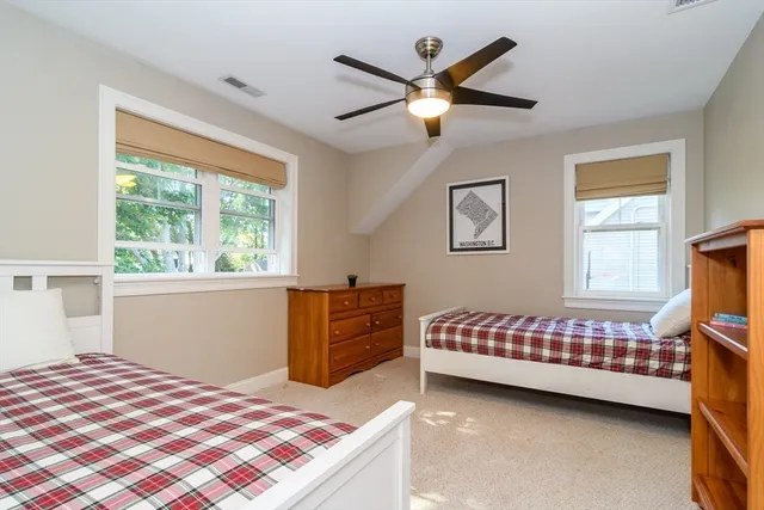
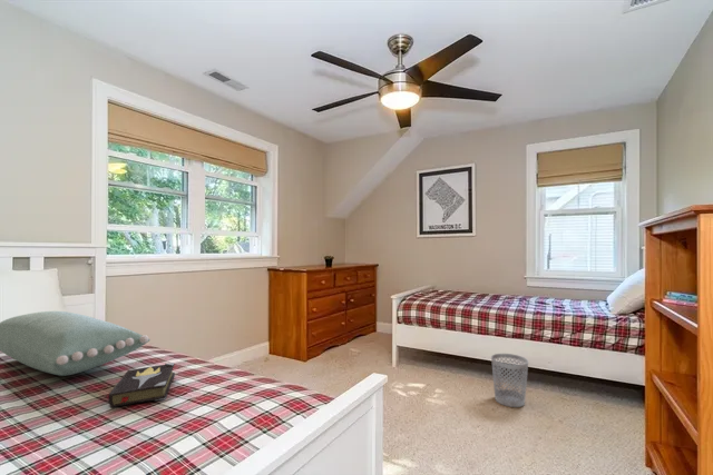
+ pillow [0,310,152,377]
+ hardback book [108,362,176,408]
+ wastebasket [490,353,529,408]
